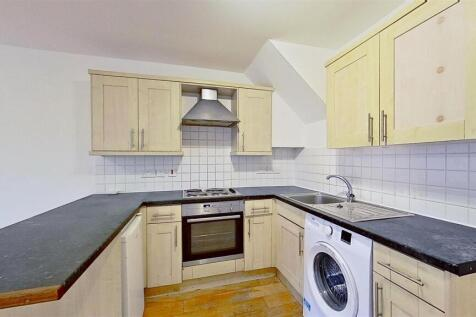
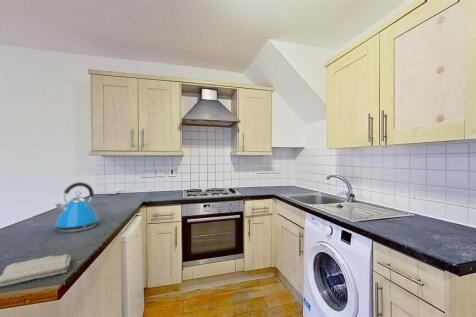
+ kettle [54,181,102,233]
+ washcloth [0,253,72,288]
